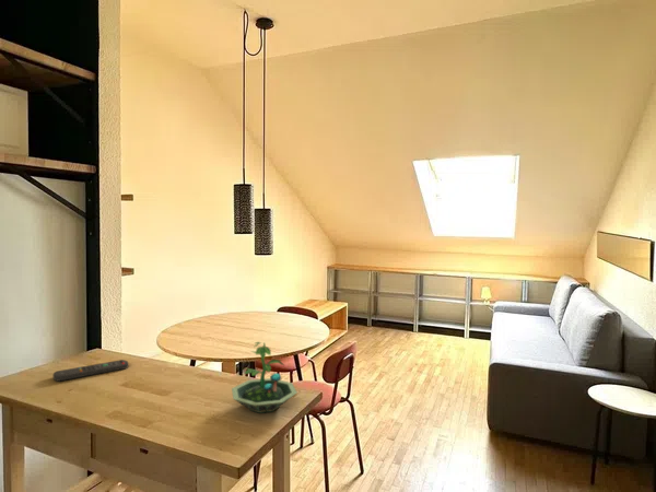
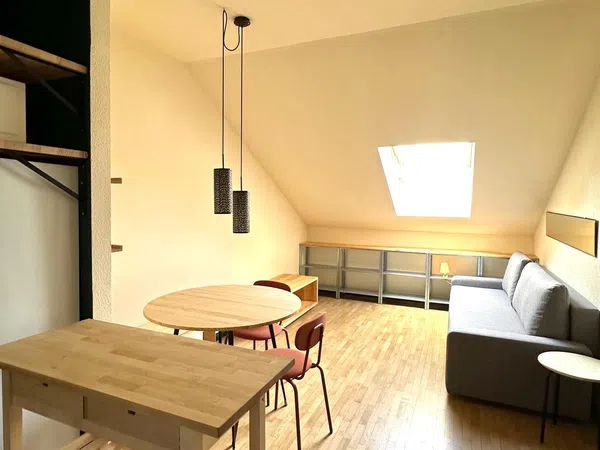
- remote control [52,359,129,383]
- terrarium [231,341,298,414]
